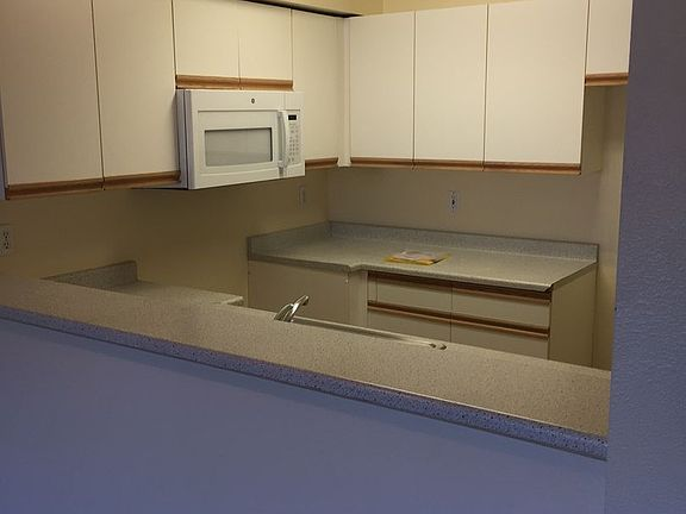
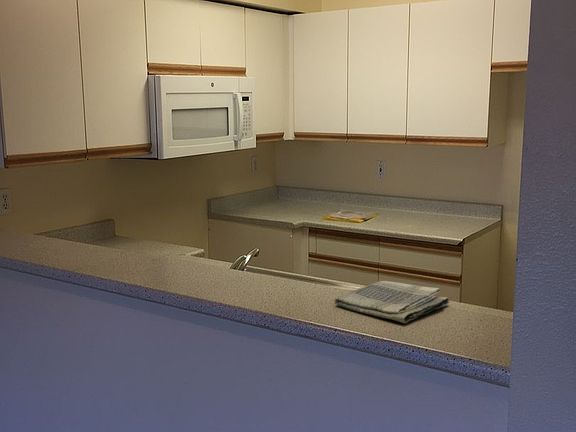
+ dish towel [334,280,450,324]
